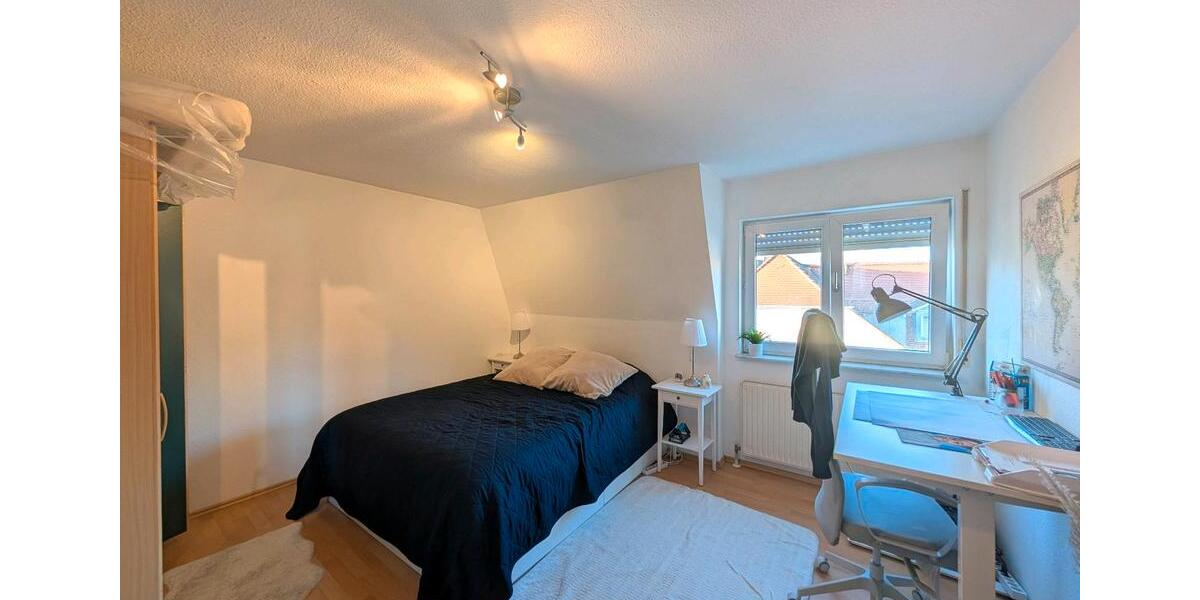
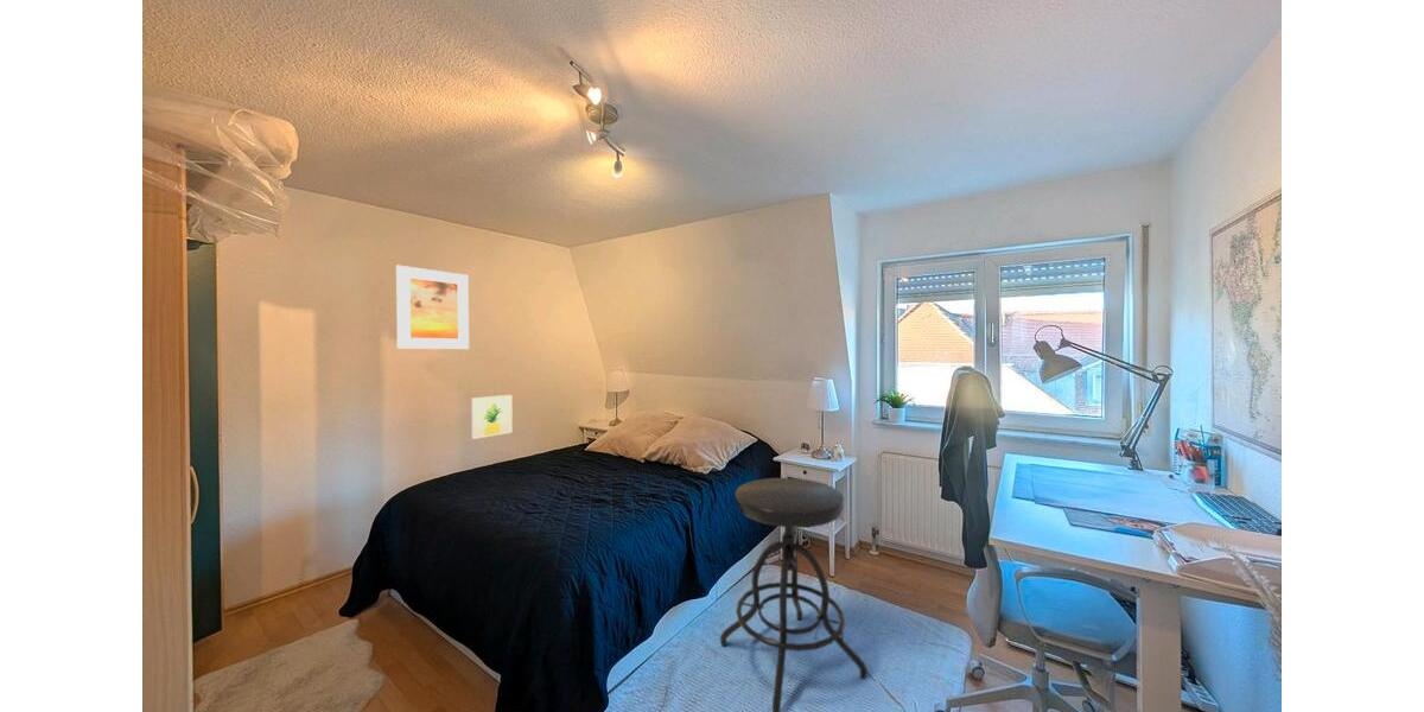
+ wall art [470,394,514,440]
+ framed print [395,265,470,350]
+ stool [719,477,869,712]
